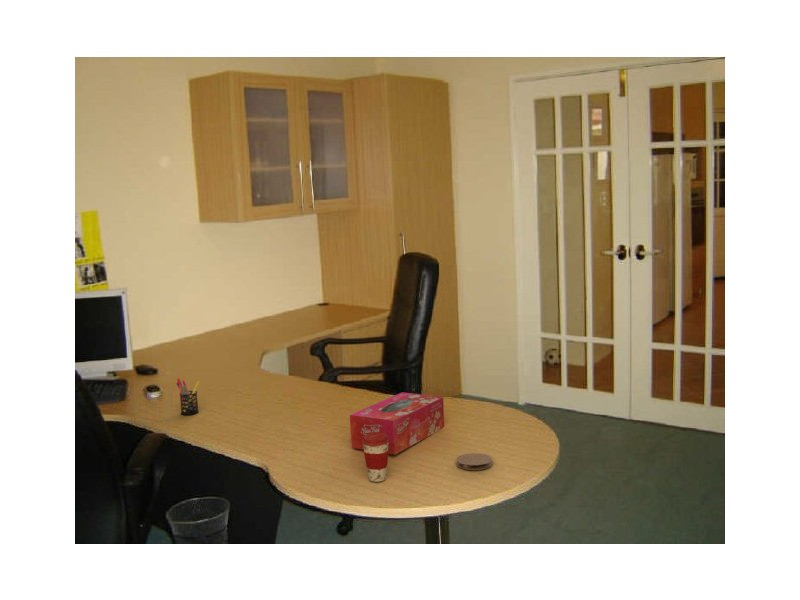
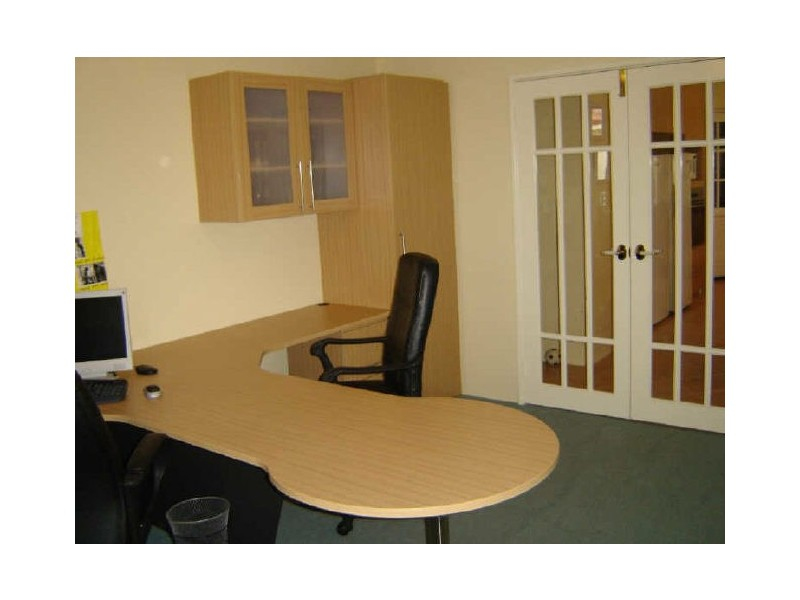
- pen holder [175,377,200,416]
- coffee cup [362,433,389,483]
- coaster [455,452,493,471]
- tissue box [349,391,445,456]
